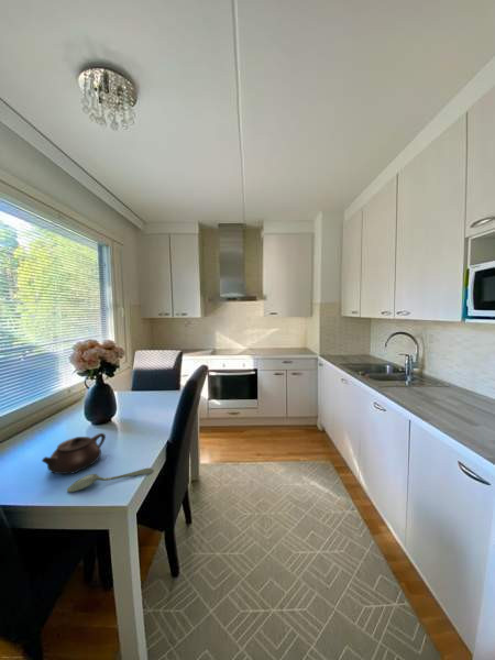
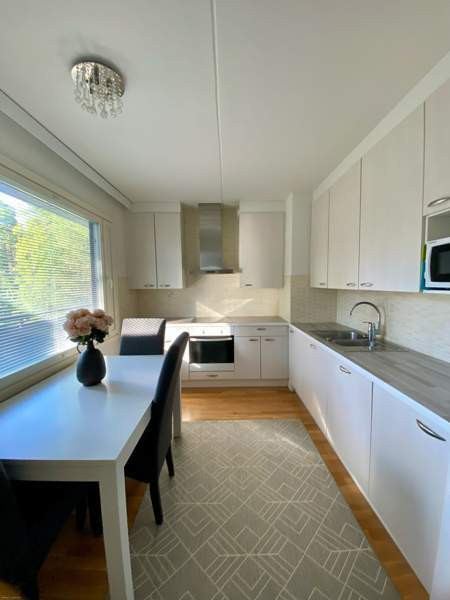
- teapot [41,432,107,475]
- spoon [66,468,154,493]
